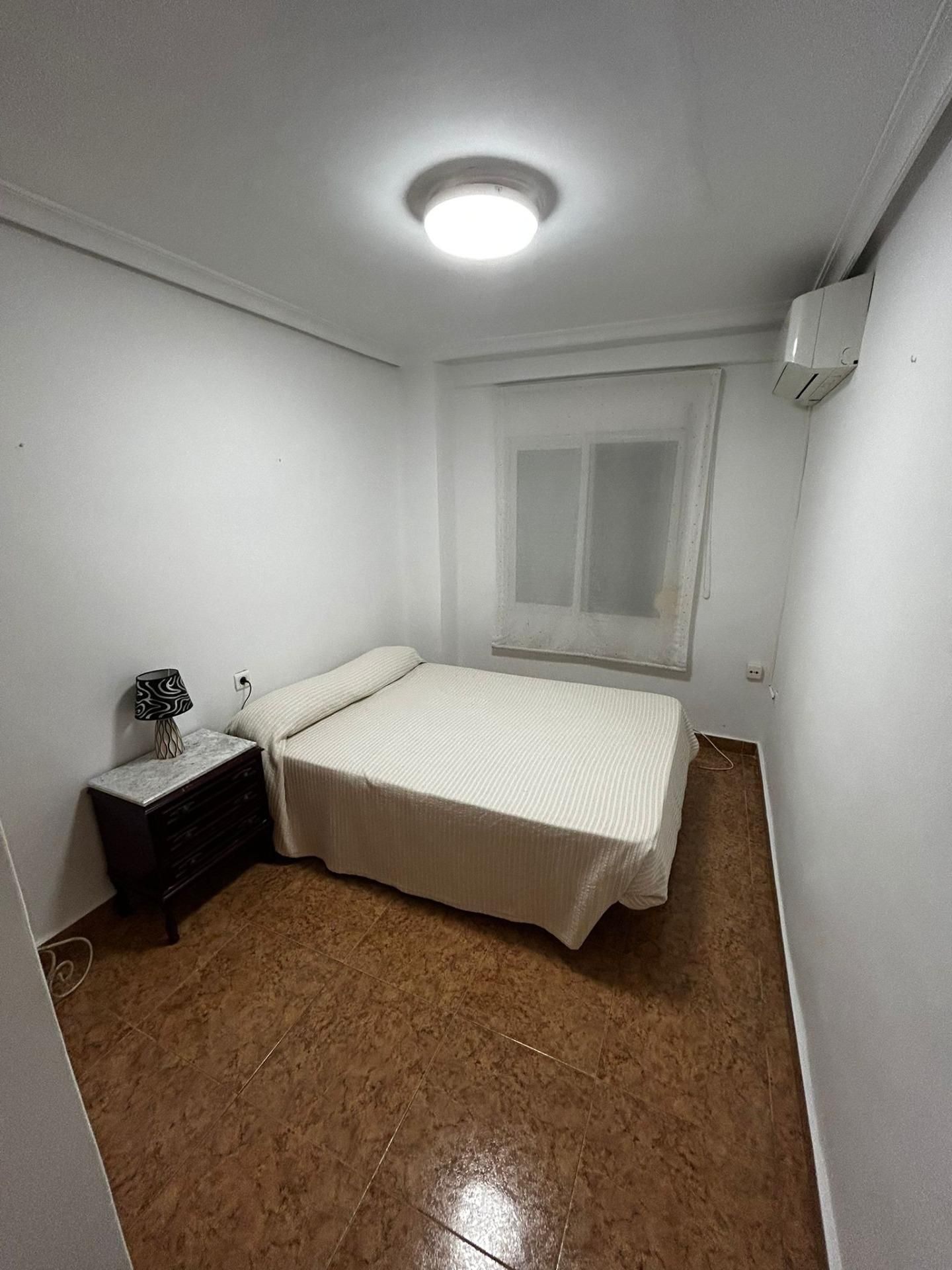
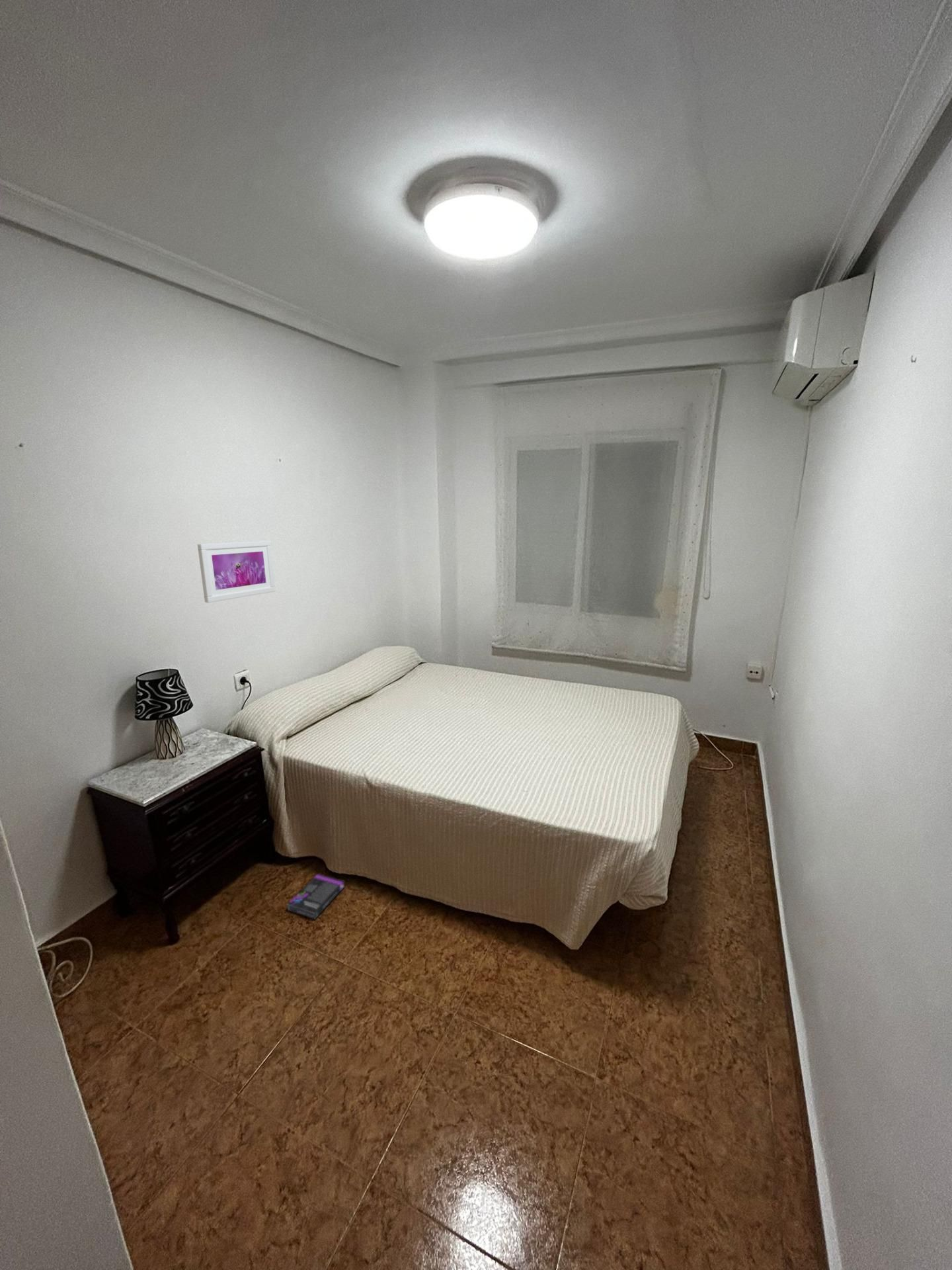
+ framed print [197,540,276,603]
+ box [286,872,345,920]
